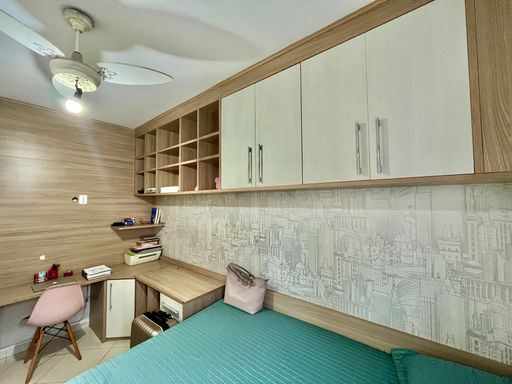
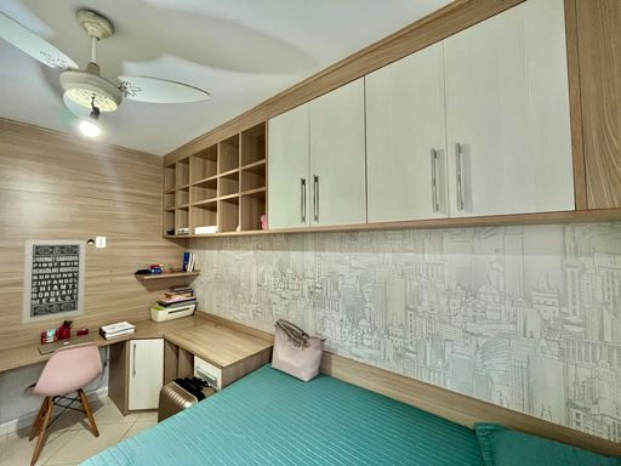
+ wall art [21,239,87,325]
